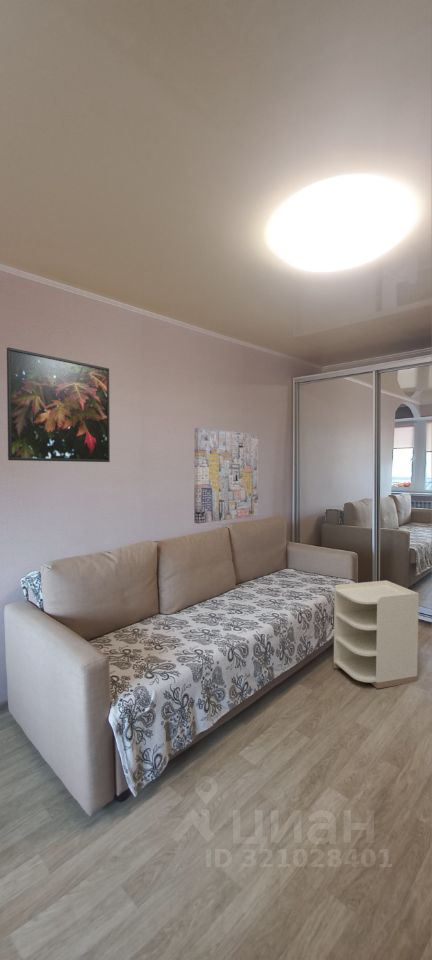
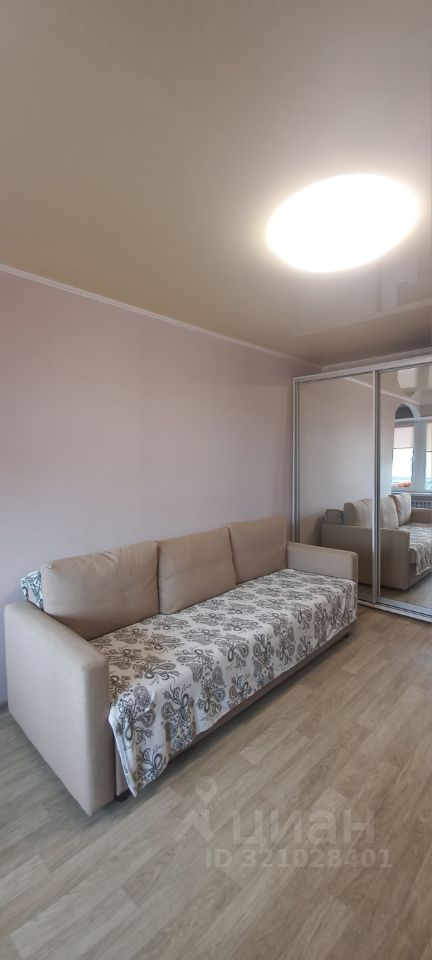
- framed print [6,346,111,463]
- nightstand [333,580,420,690]
- wall art [193,427,259,524]
